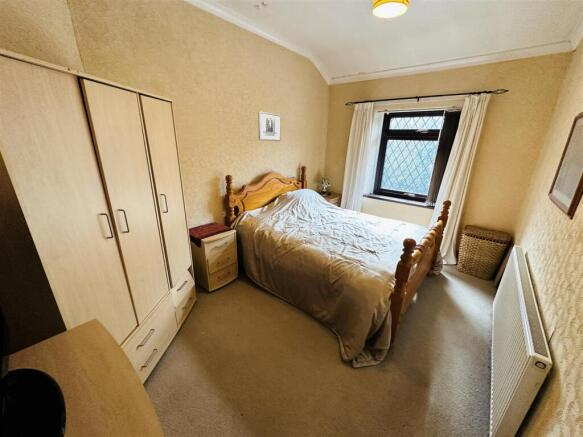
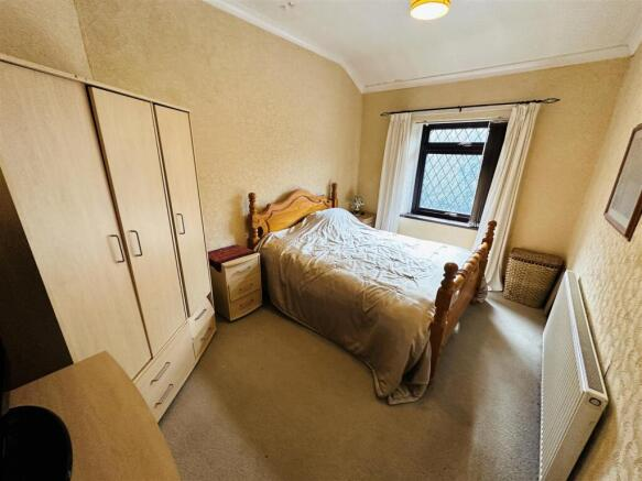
- wall art [257,110,282,142]
